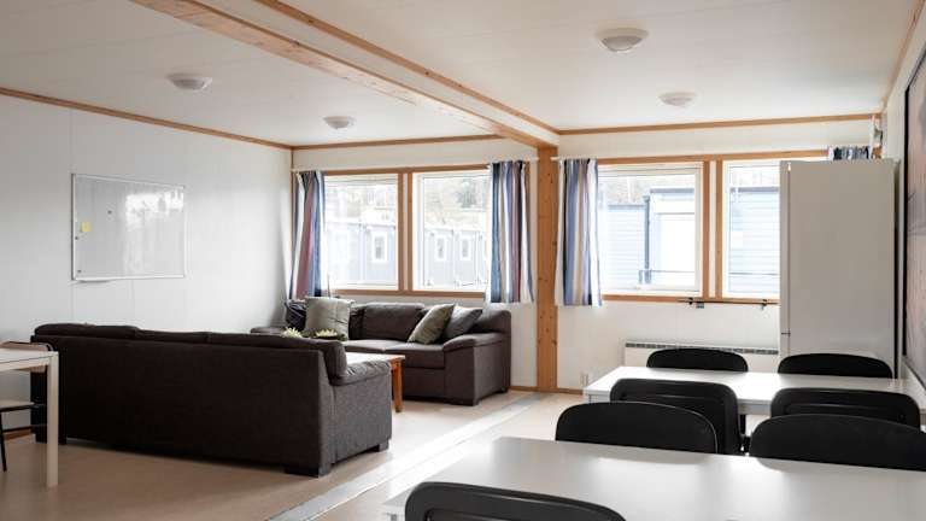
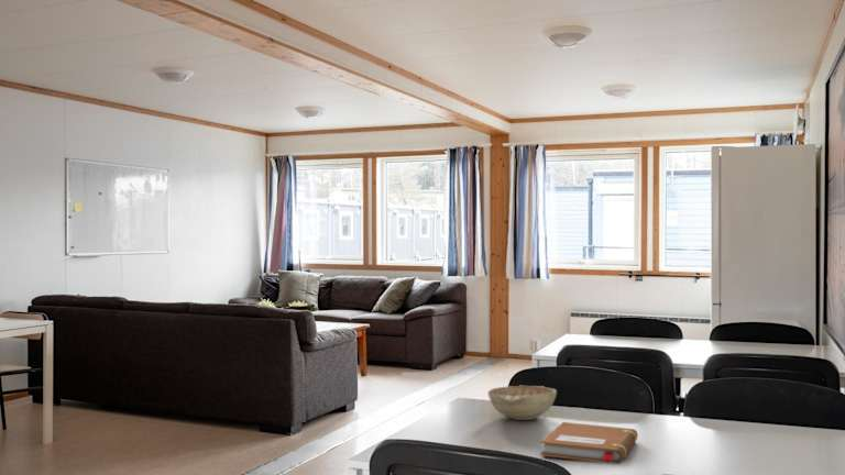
+ decorative bowl [486,385,558,421]
+ notebook [539,421,638,465]
